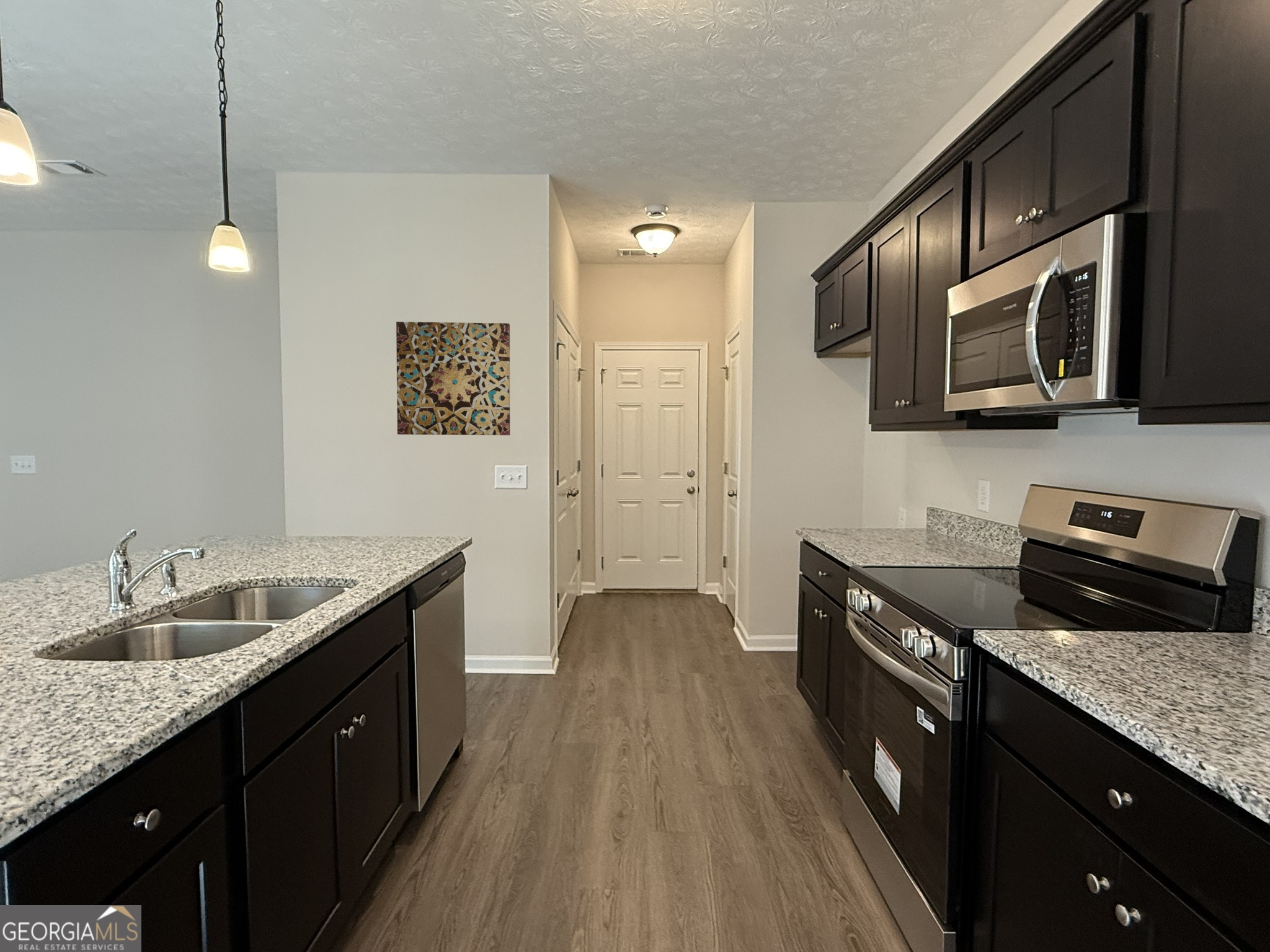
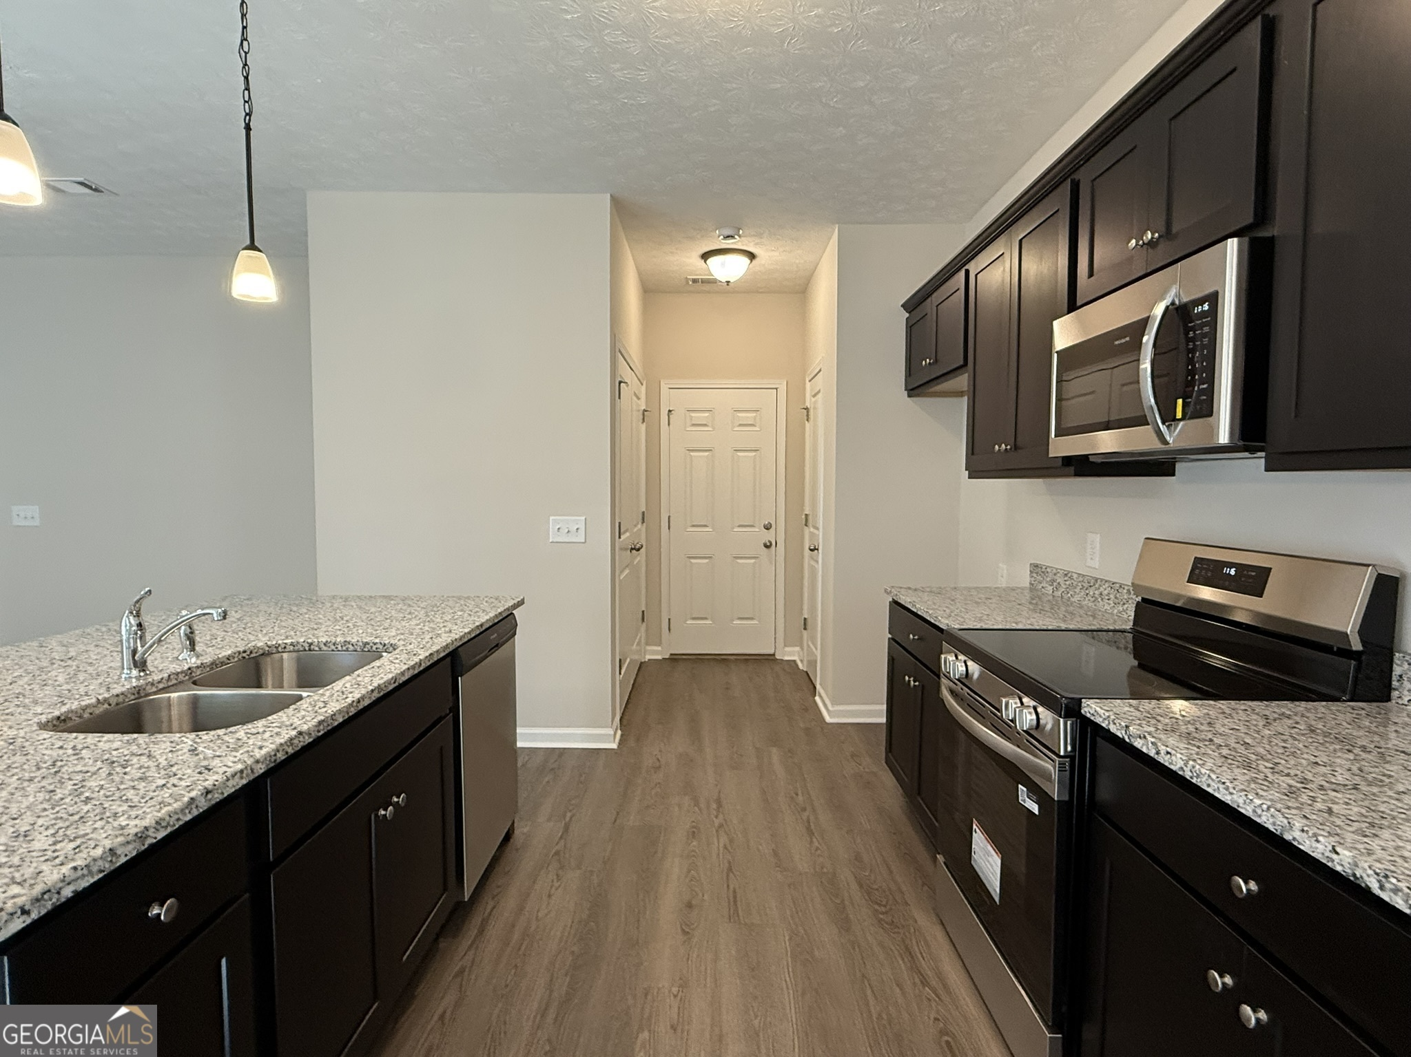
- wall art [396,321,510,436]
